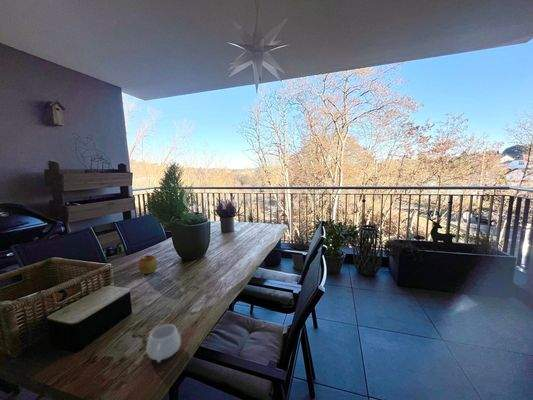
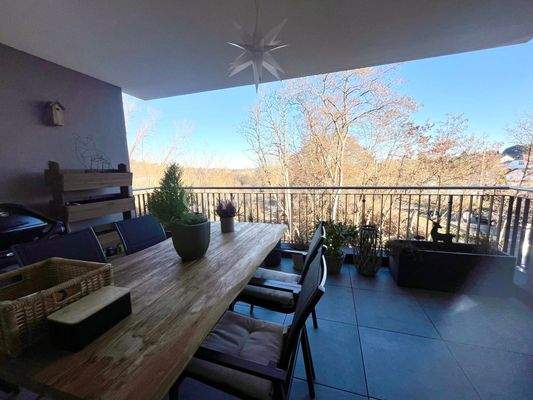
- mug [145,323,182,363]
- apple [137,253,158,275]
